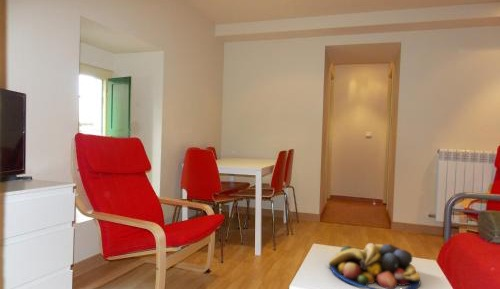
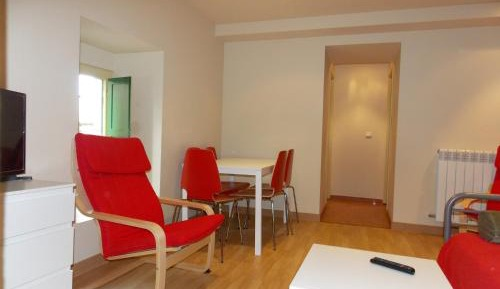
- fruit bowl [328,242,422,289]
